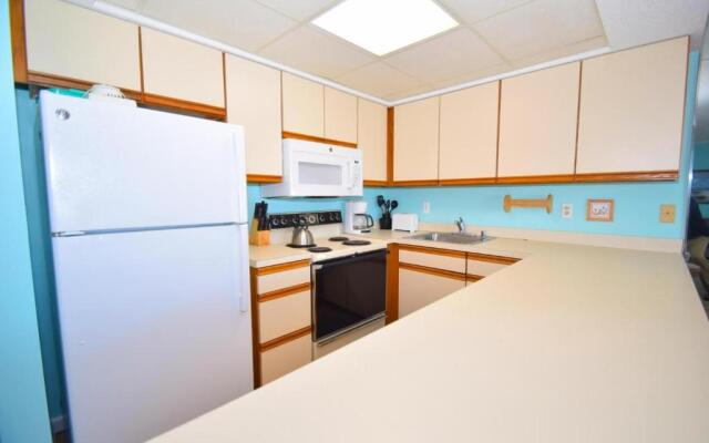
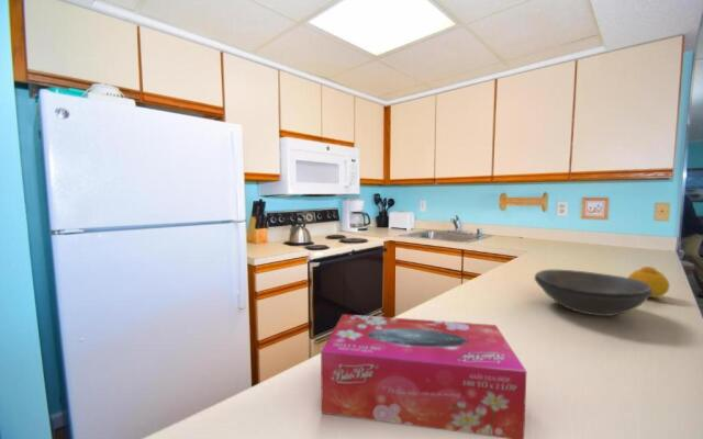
+ tissue box [320,313,527,439]
+ fruit [627,266,671,299]
+ bowl [534,269,652,317]
